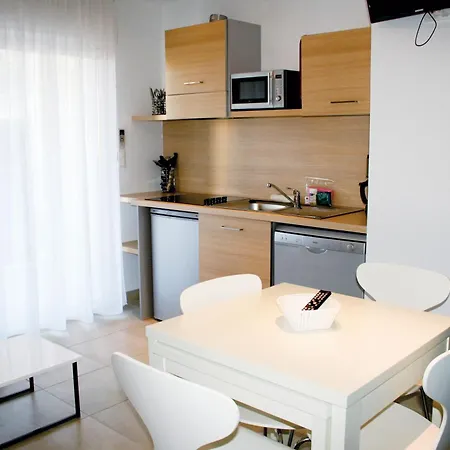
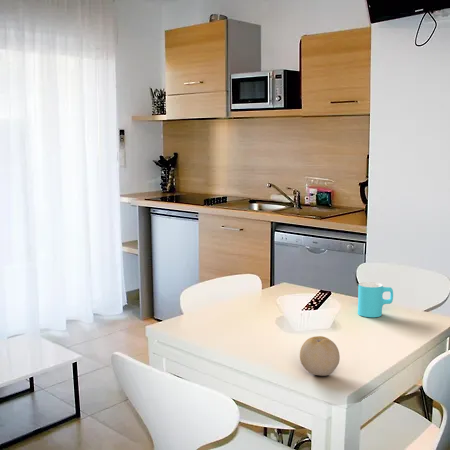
+ cup [357,281,394,318]
+ fruit [299,335,341,377]
